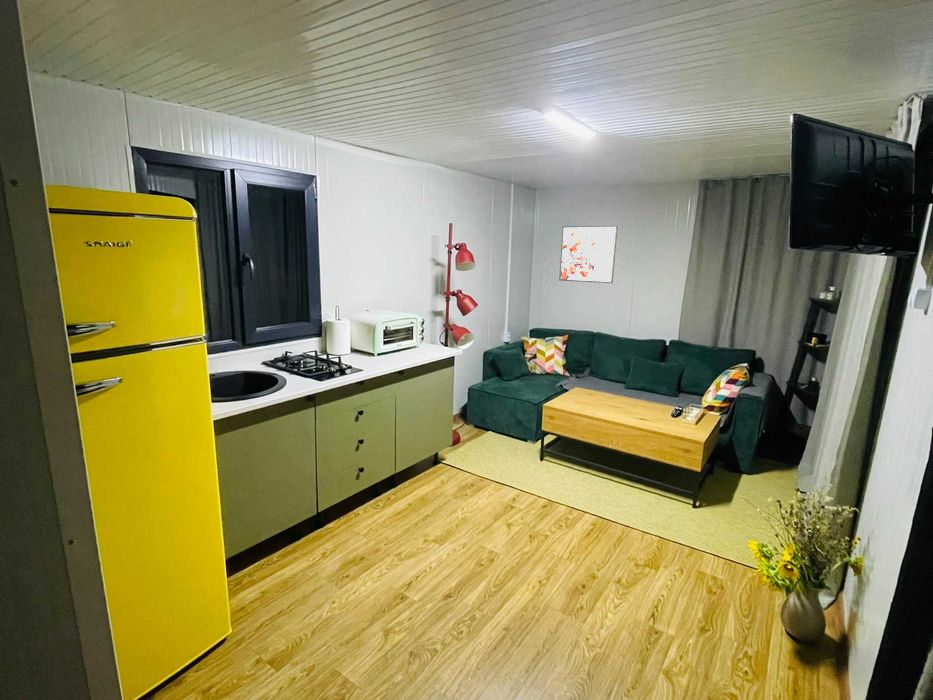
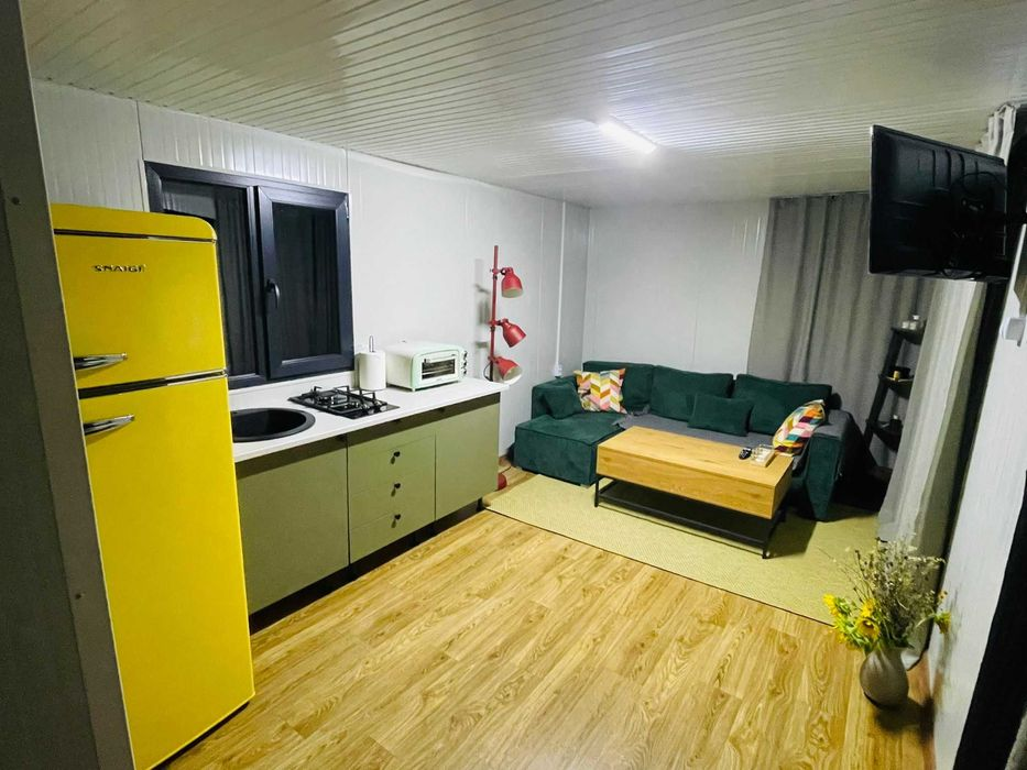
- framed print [558,225,619,284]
